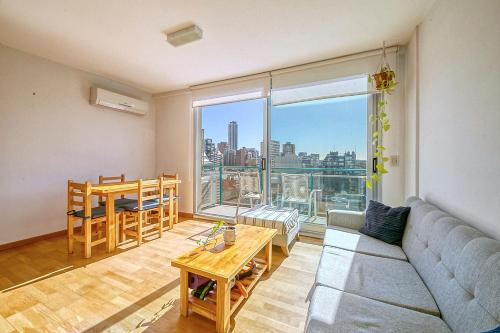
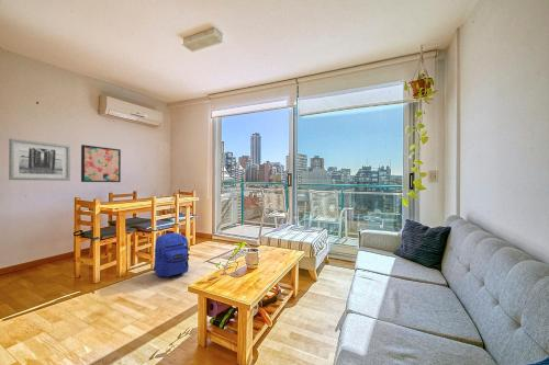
+ wall art [8,137,71,182]
+ wall art [80,144,122,183]
+ backpack [152,232,191,278]
